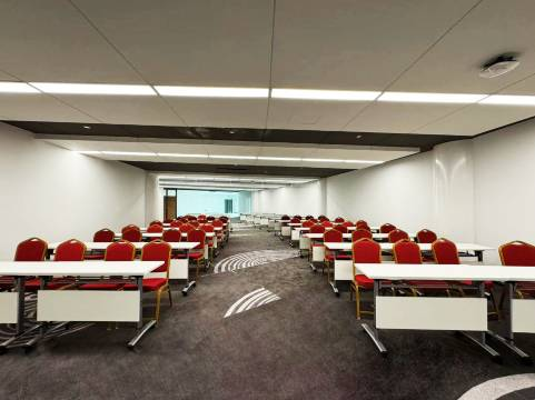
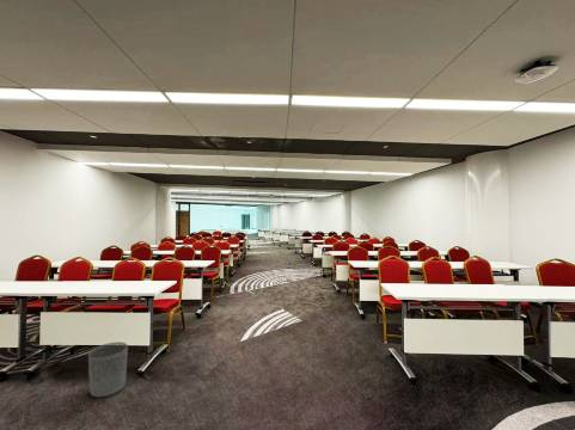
+ waste bin [87,342,129,398]
